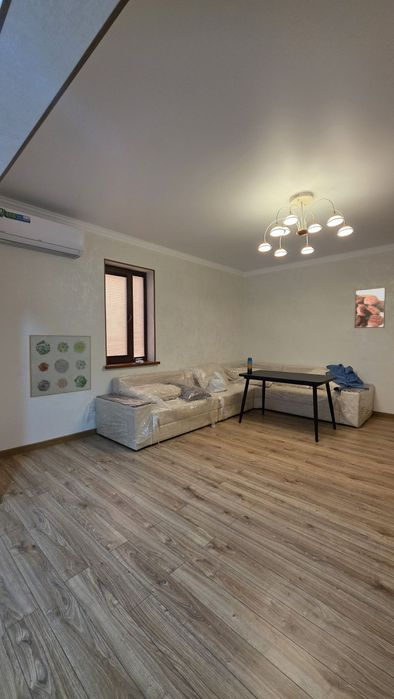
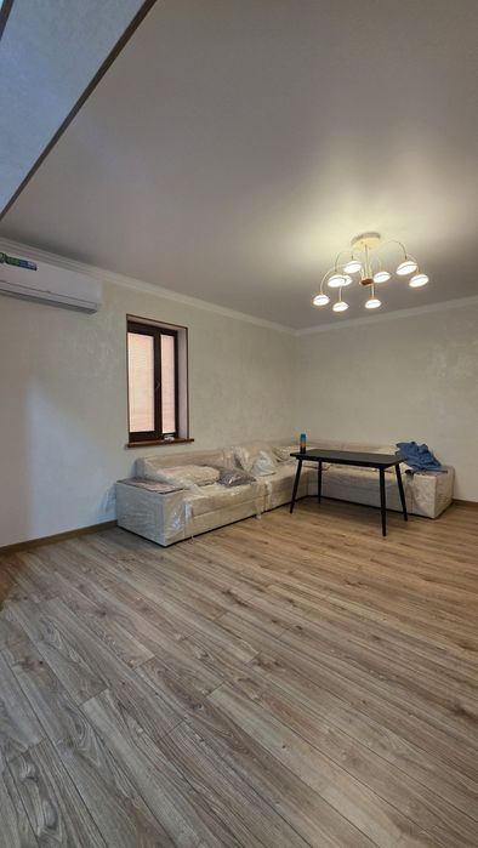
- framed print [353,286,387,329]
- wall art [28,334,92,399]
